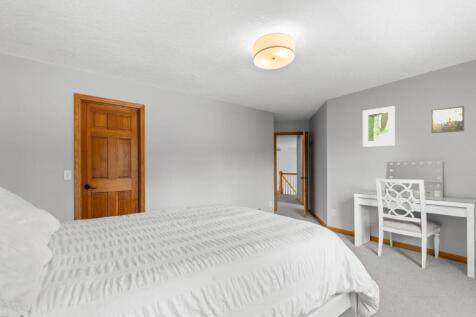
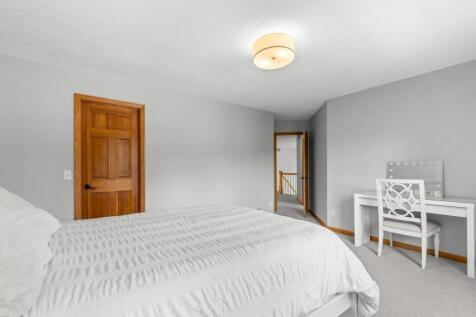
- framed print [362,105,396,148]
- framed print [430,105,465,134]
